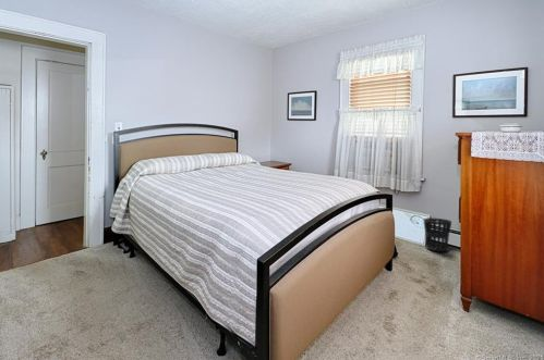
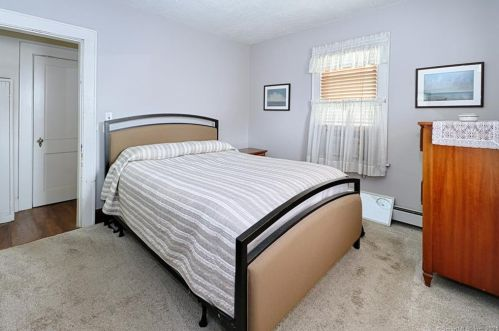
- wastebasket [423,218,452,252]
